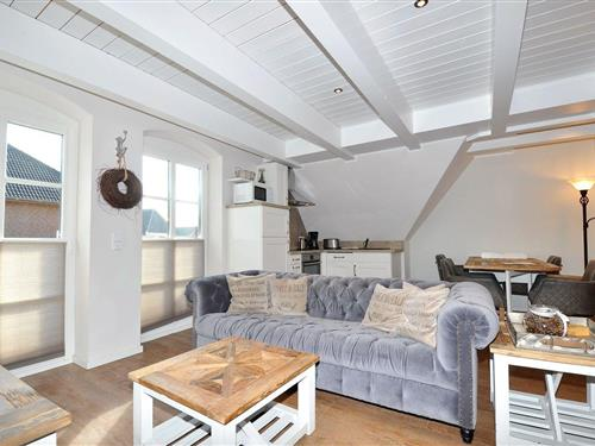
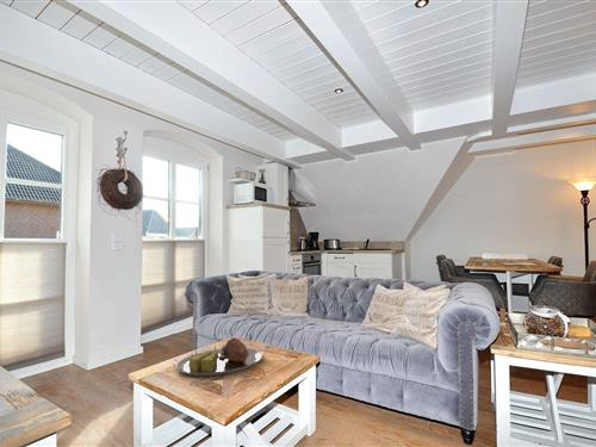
+ serving tray [170,337,267,377]
